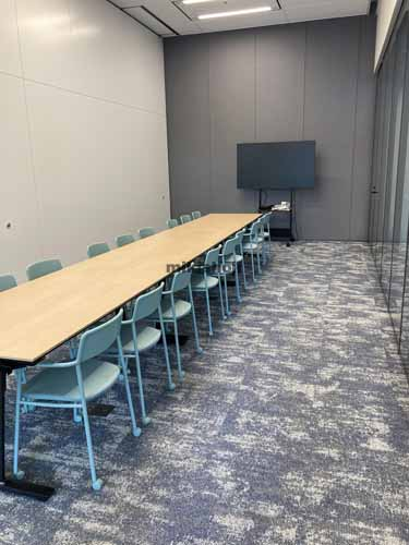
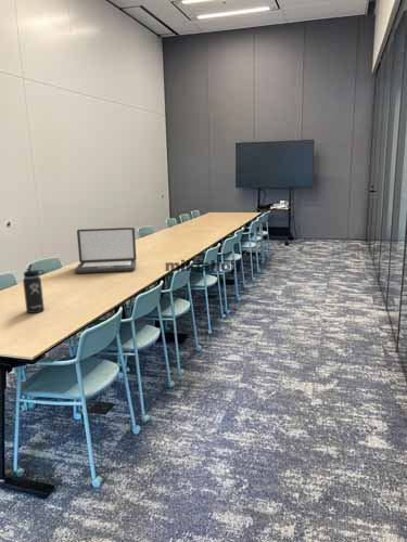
+ thermos bottle [22,263,46,314]
+ laptop [74,227,137,274]
